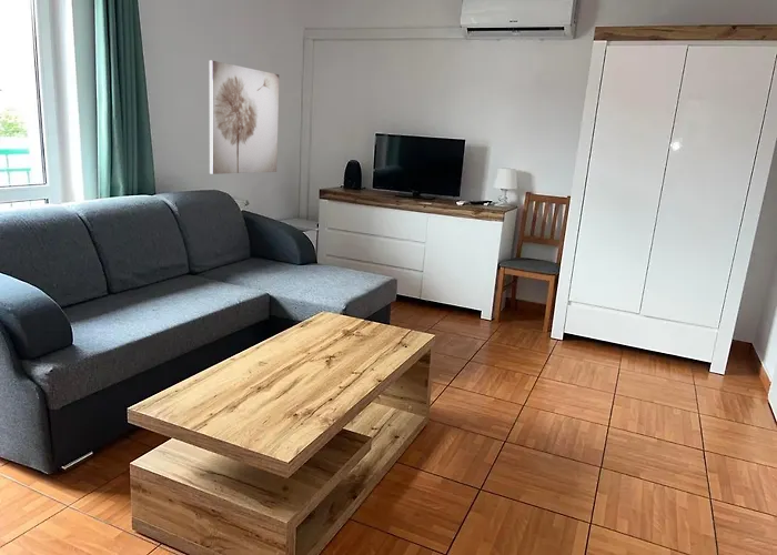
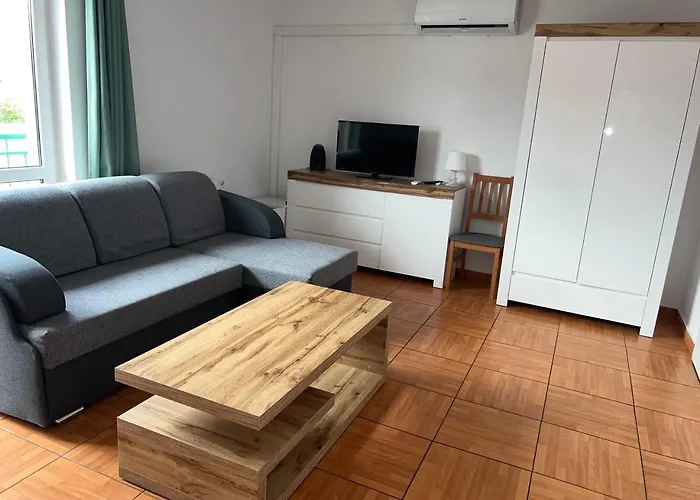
- wall art [209,60,280,175]
